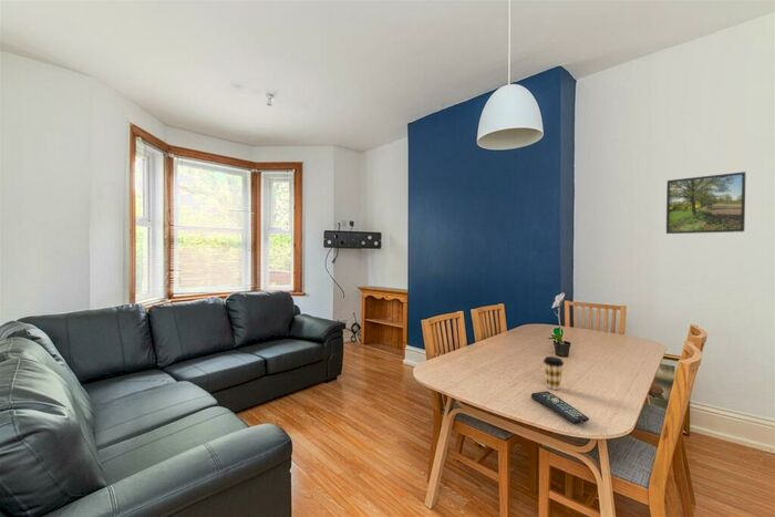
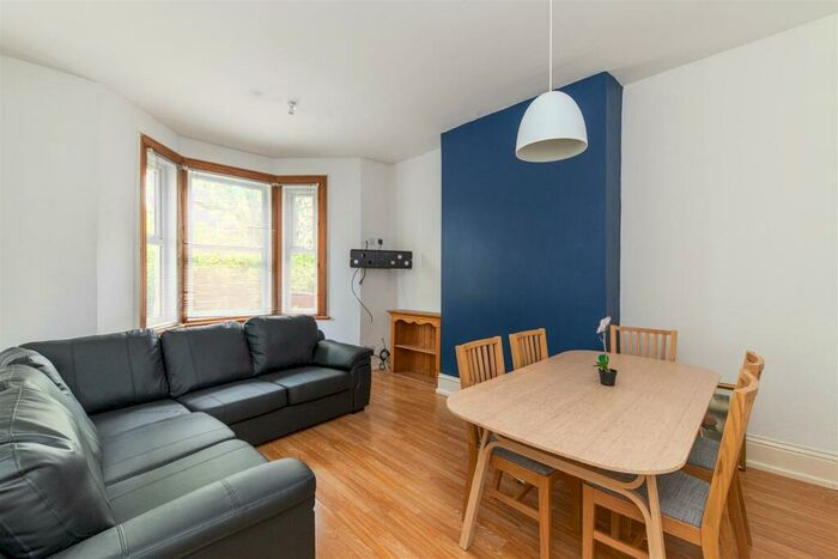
- coffee cup [542,355,565,391]
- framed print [665,170,747,235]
- remote control [530,390,590,425]
